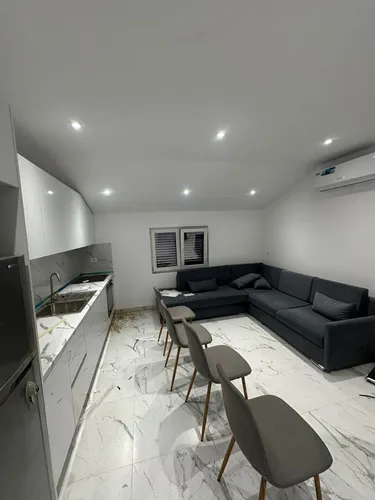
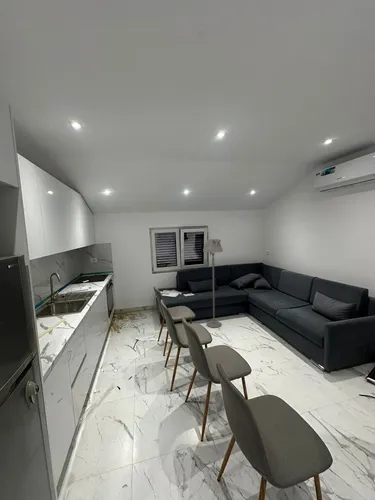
+ floor lamp [202,238,224,329]
